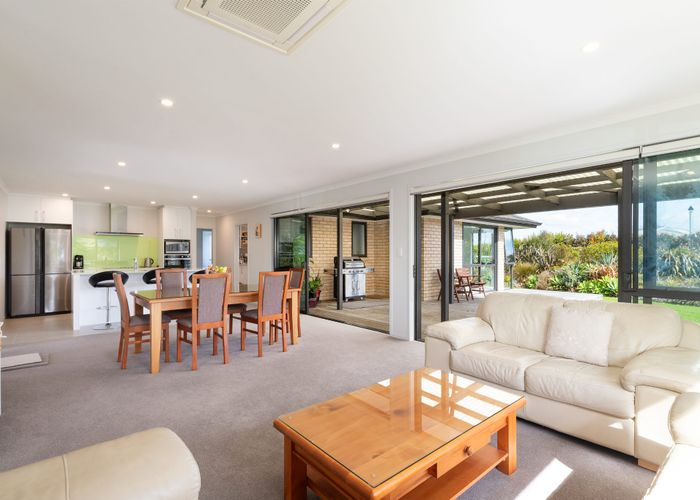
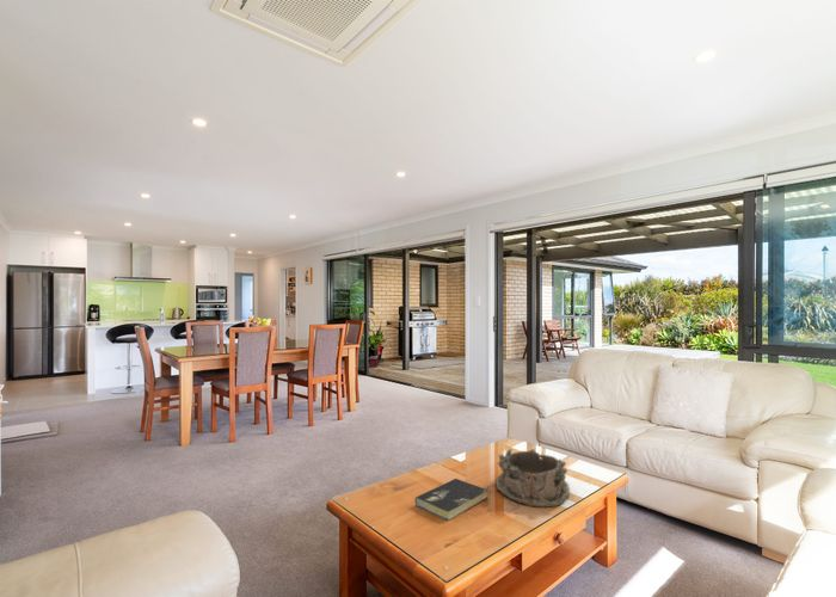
+ book [414,478,490,522]
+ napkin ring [494,448,571,509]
